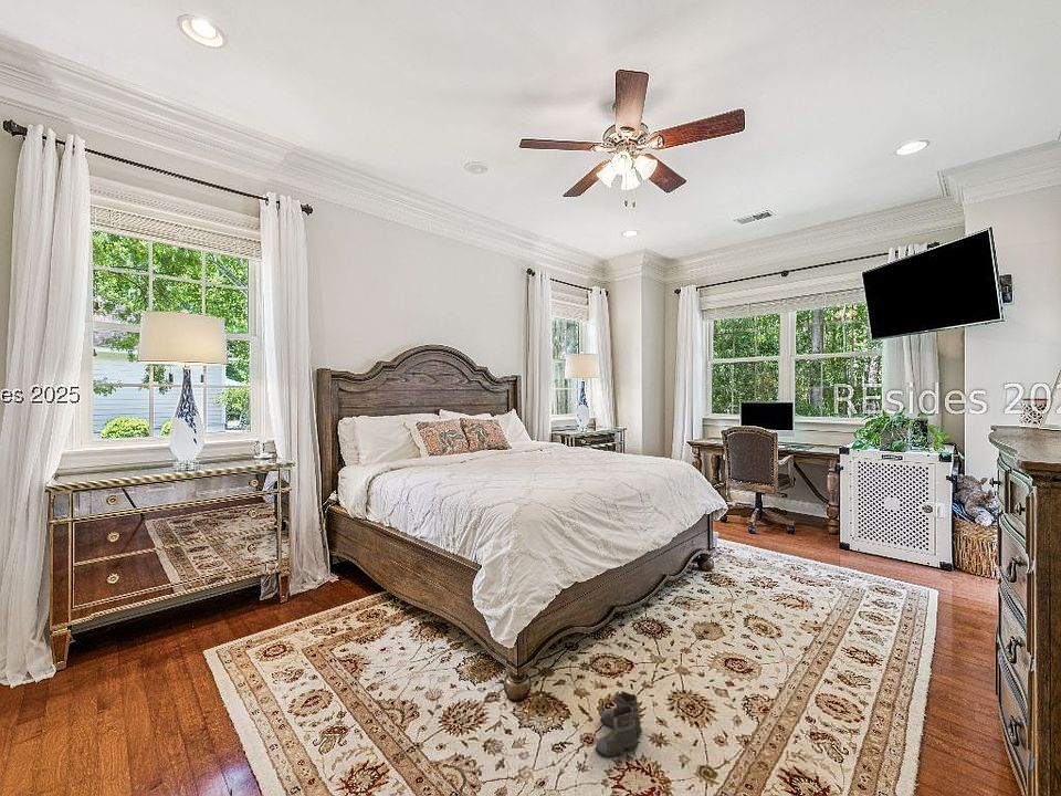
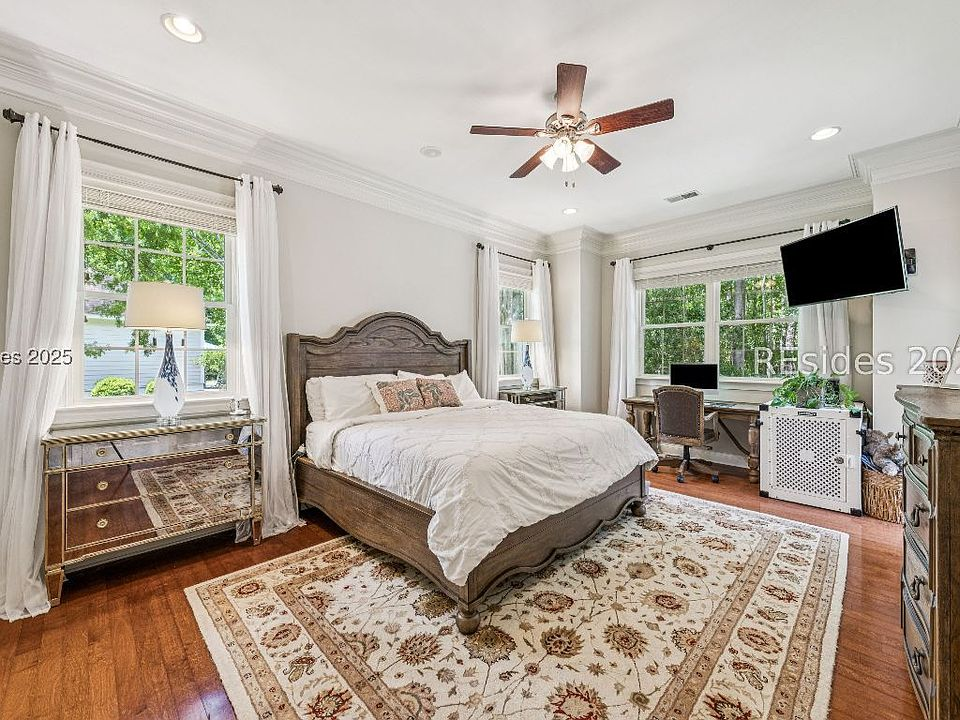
- boots [595,690,643,761]
